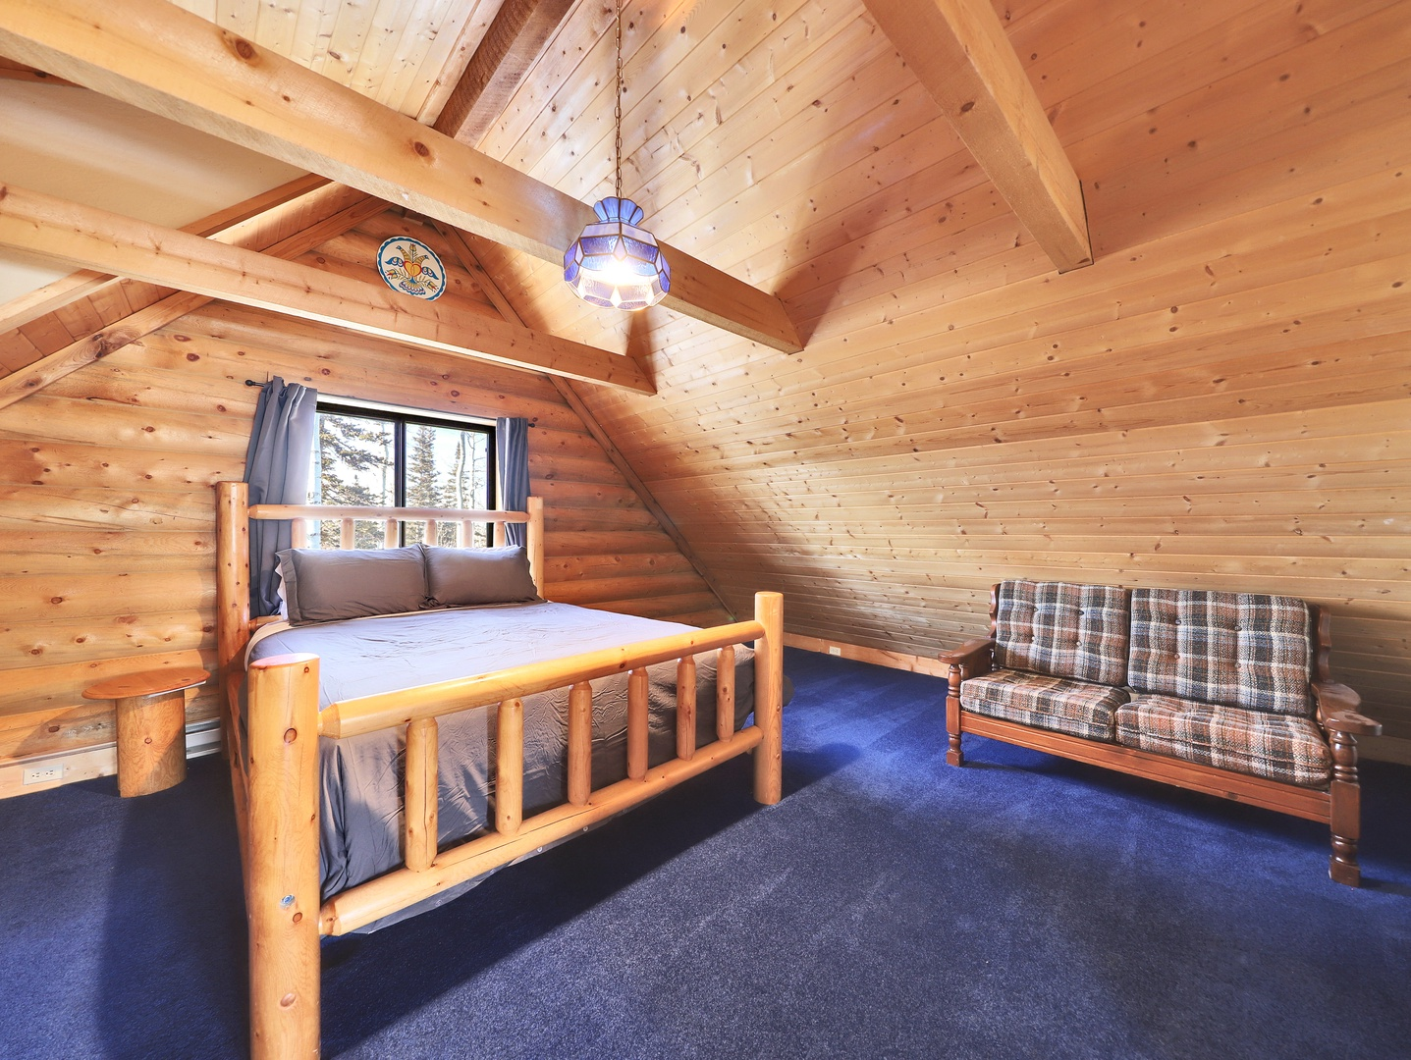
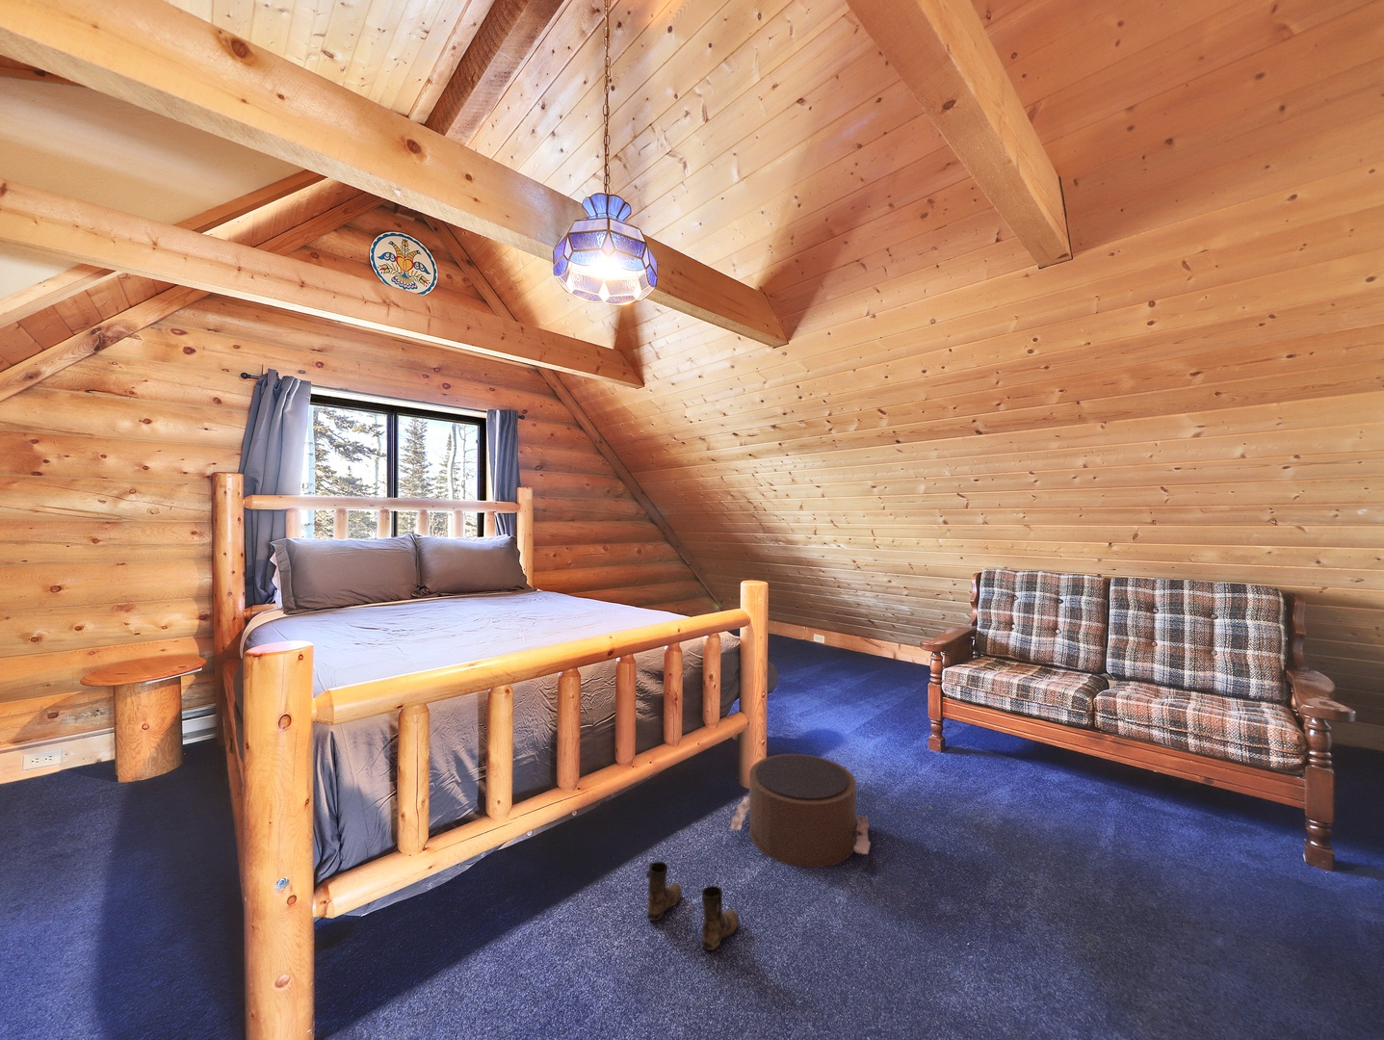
+ boots [646,861,740,952]
+ pouf [729,753,872,868]
